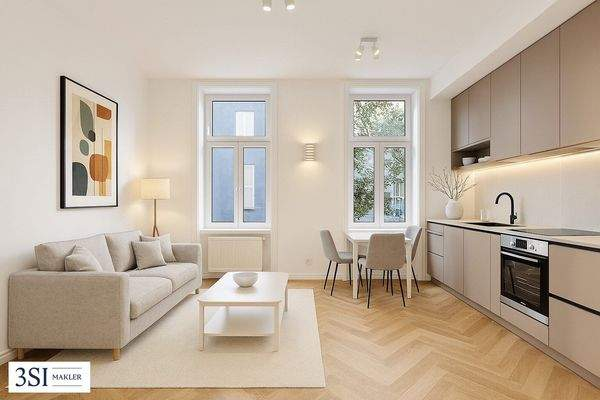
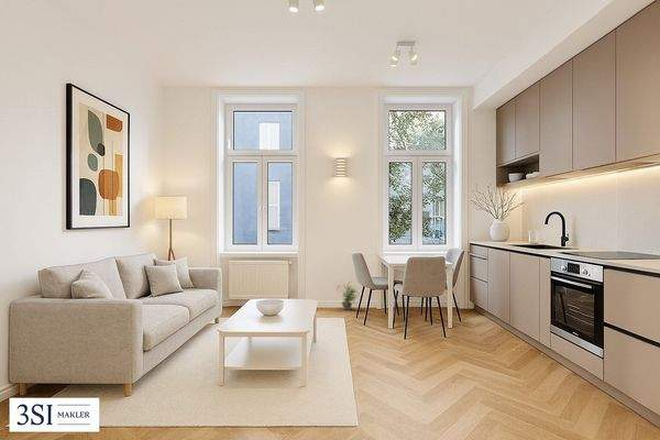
+ potted plant [339,280,360,311]
